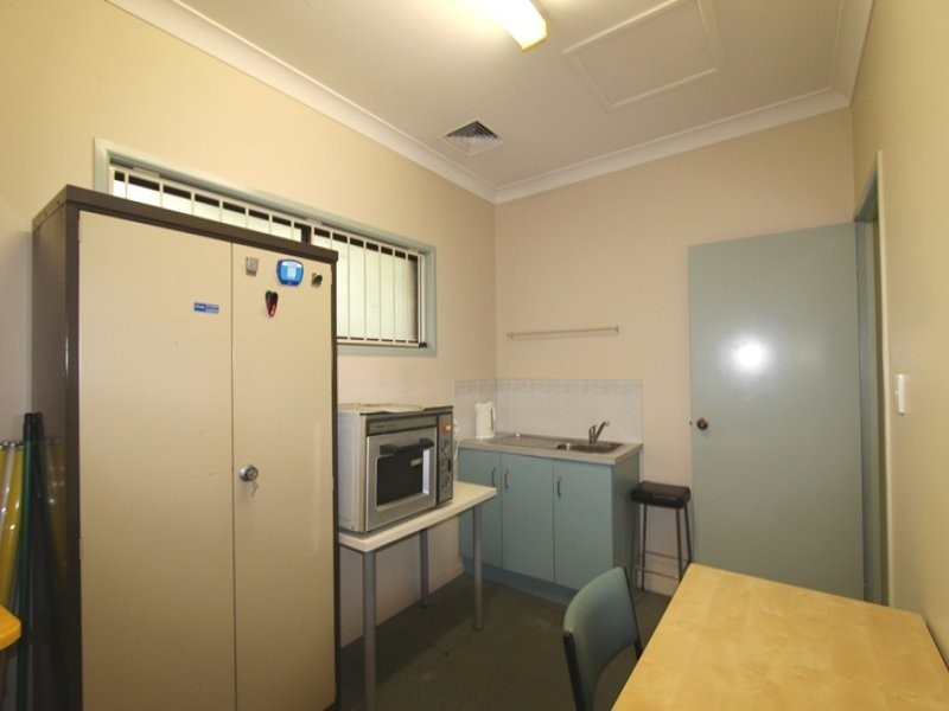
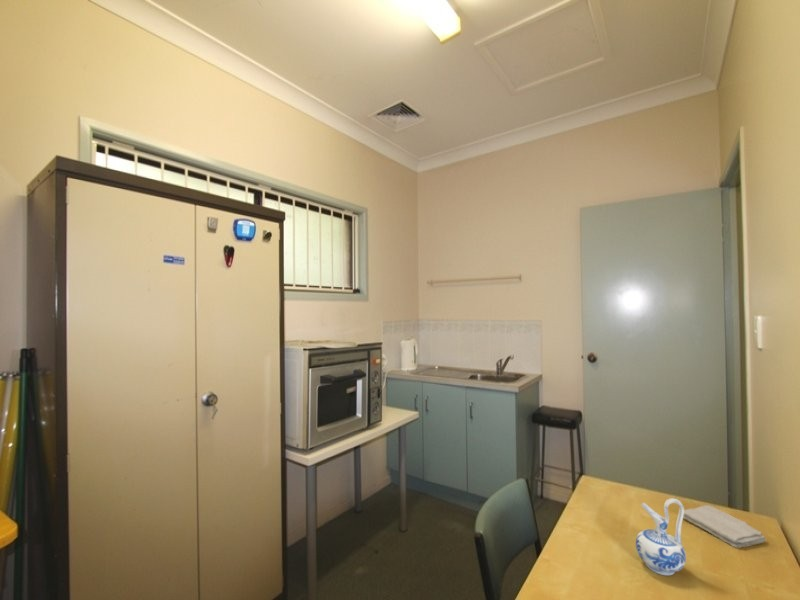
+ washcloth [683,504,767,549]
+ ceramic pitcher [635,497,687,576]
